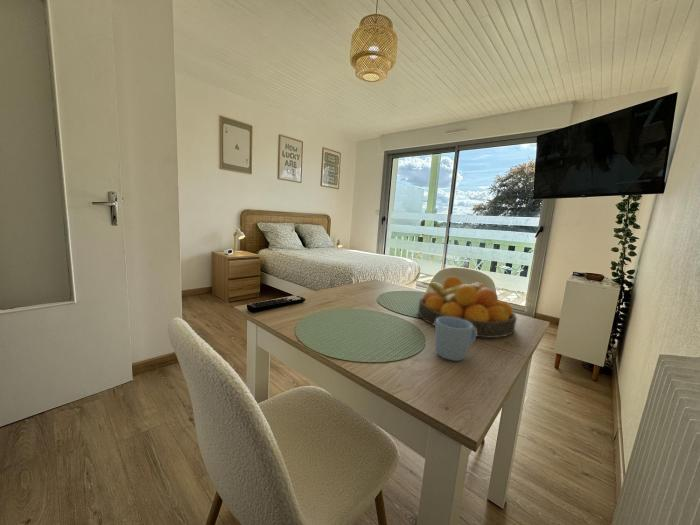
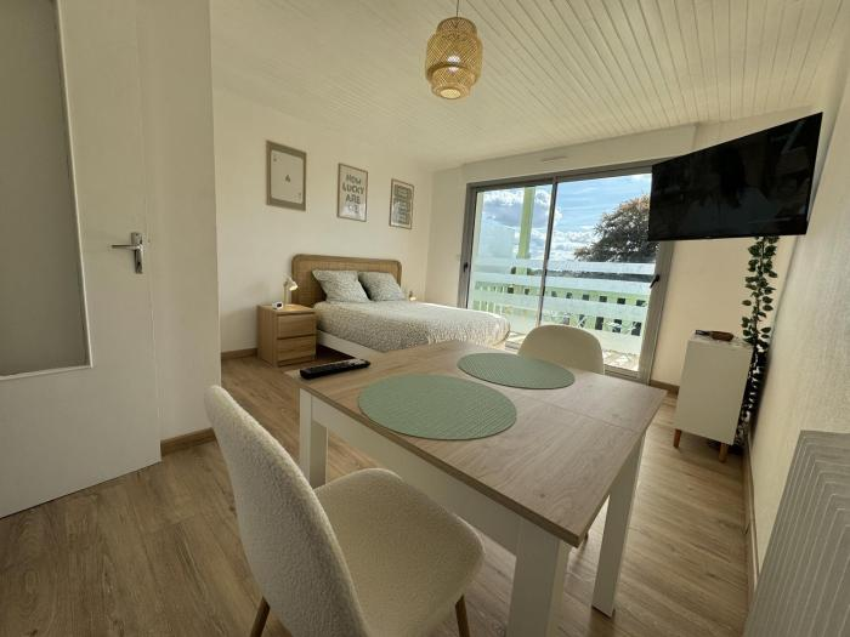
- mug [434,317,477,362]
- fruit bowl [417,275,518,339]
